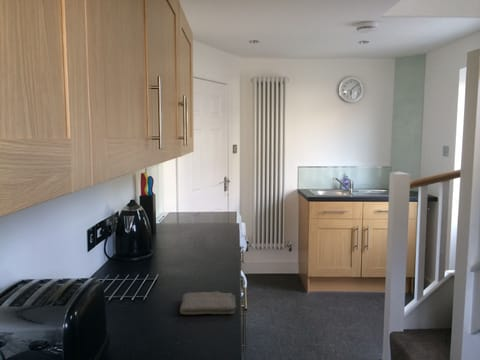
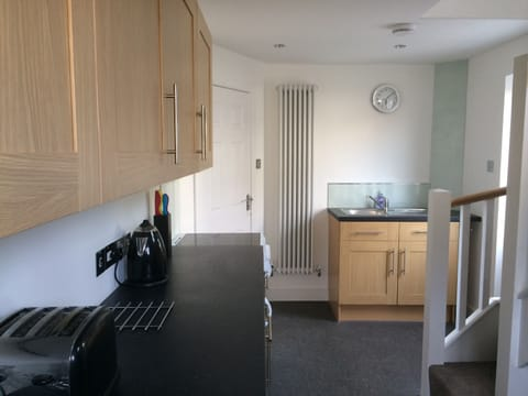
- washcloth [179,290,238,316]
